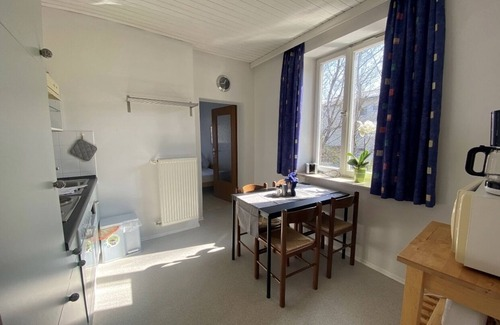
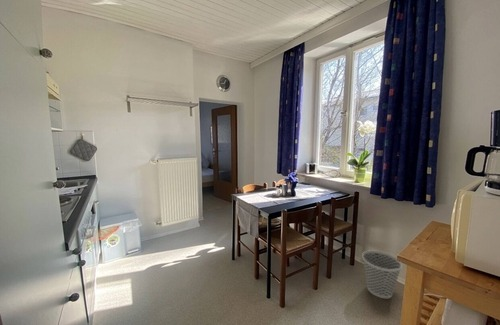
+ wastebasket [361,250,403,299]
